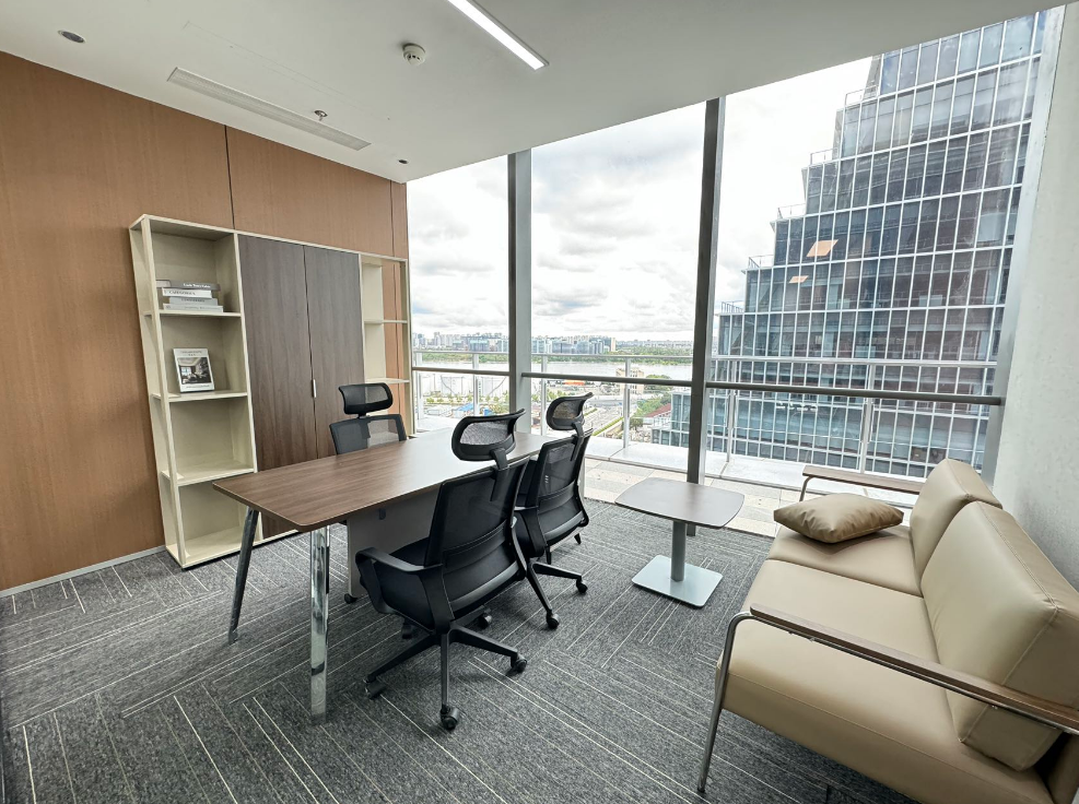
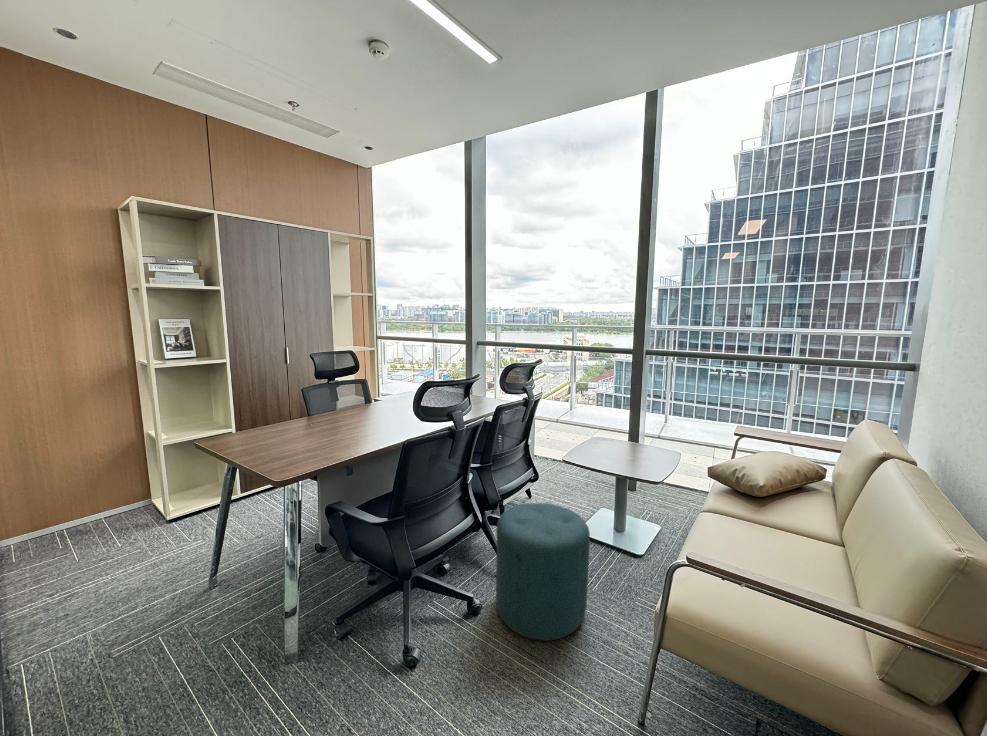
+ ottoman [495,502,591,642]
